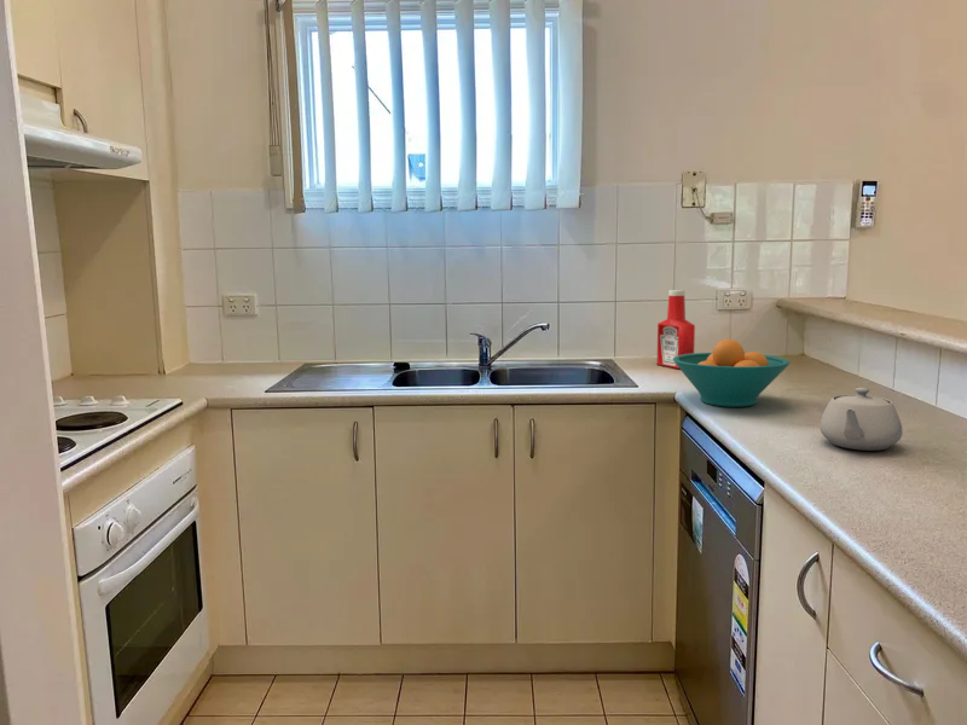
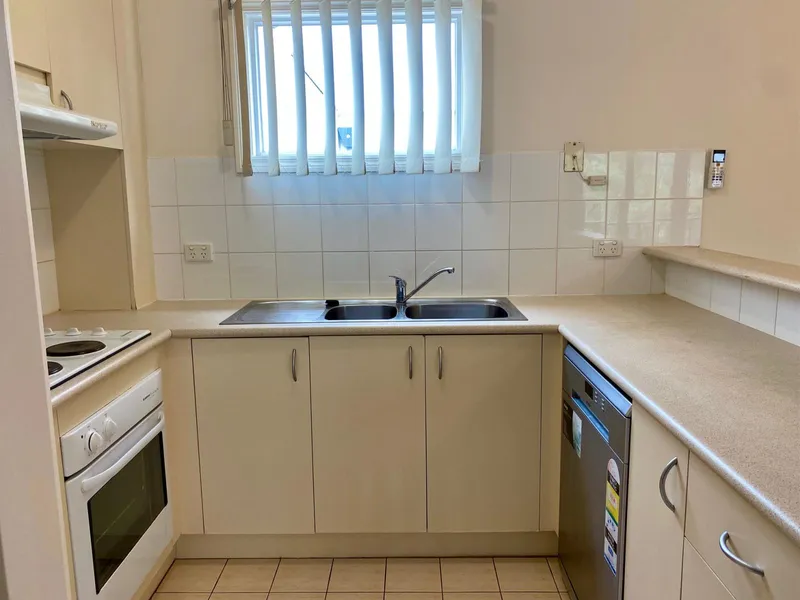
- soap bottle [656,289,696,370]
- fruit bowl [673,338,791,408]
- teapot [818,387,904,452]
